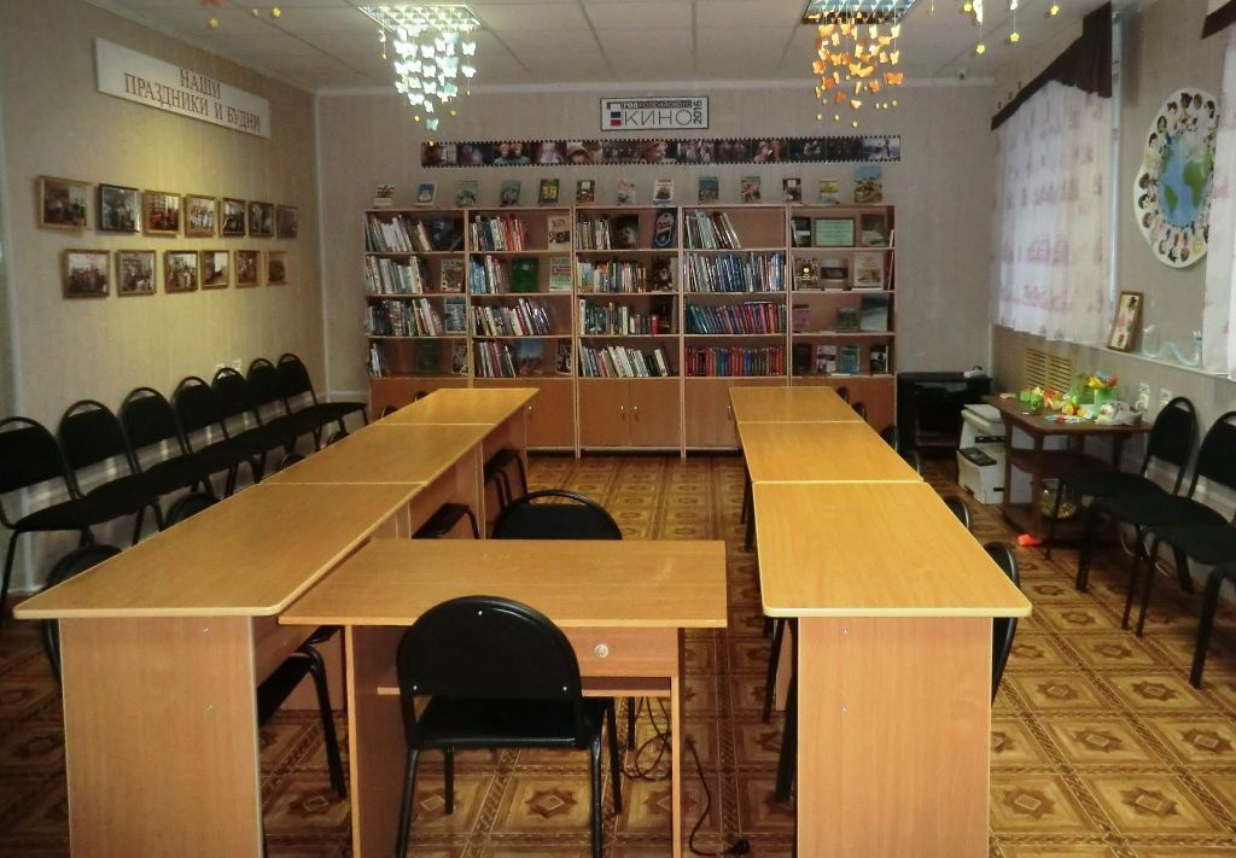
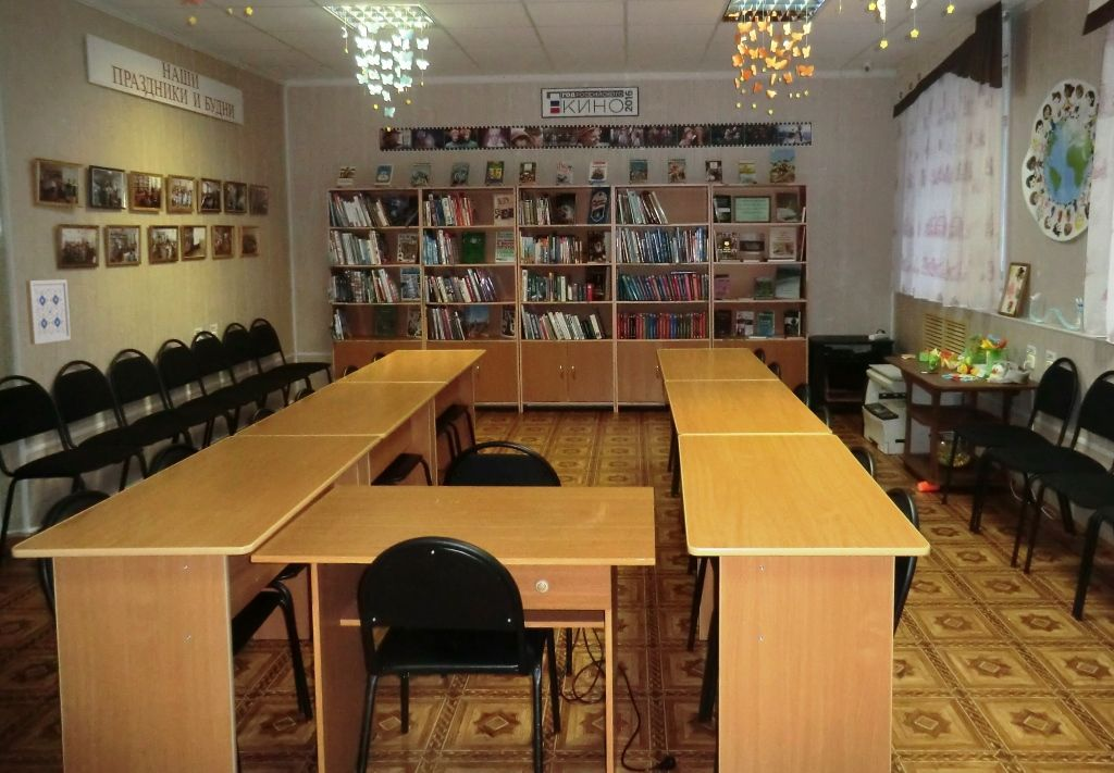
+ wall art [25,278,72,346]
